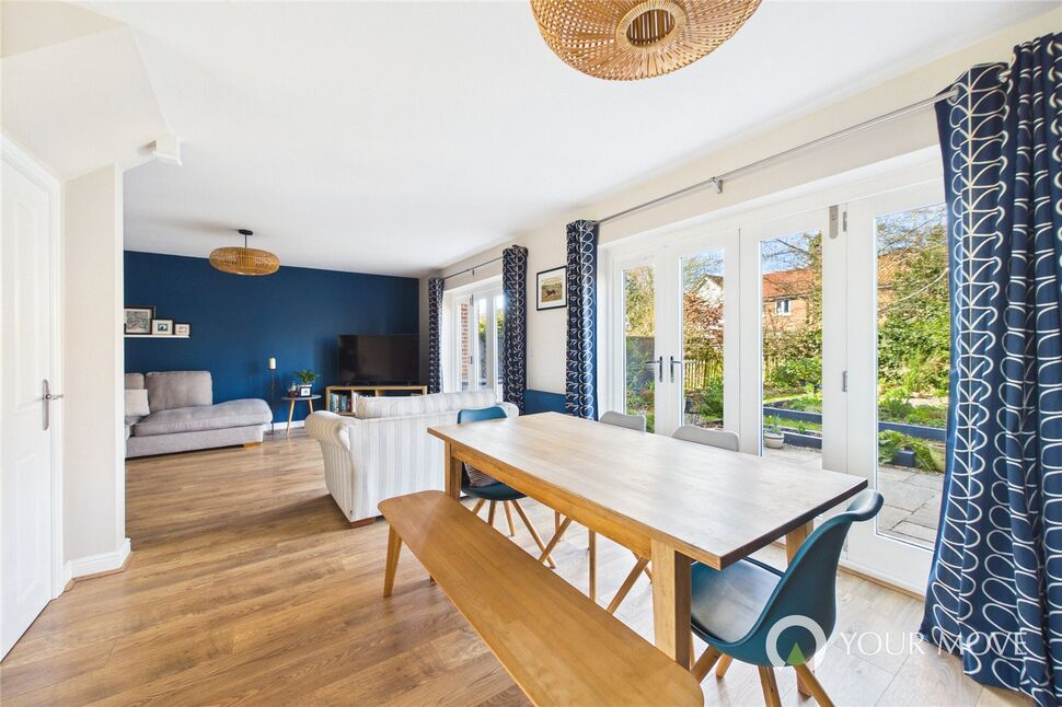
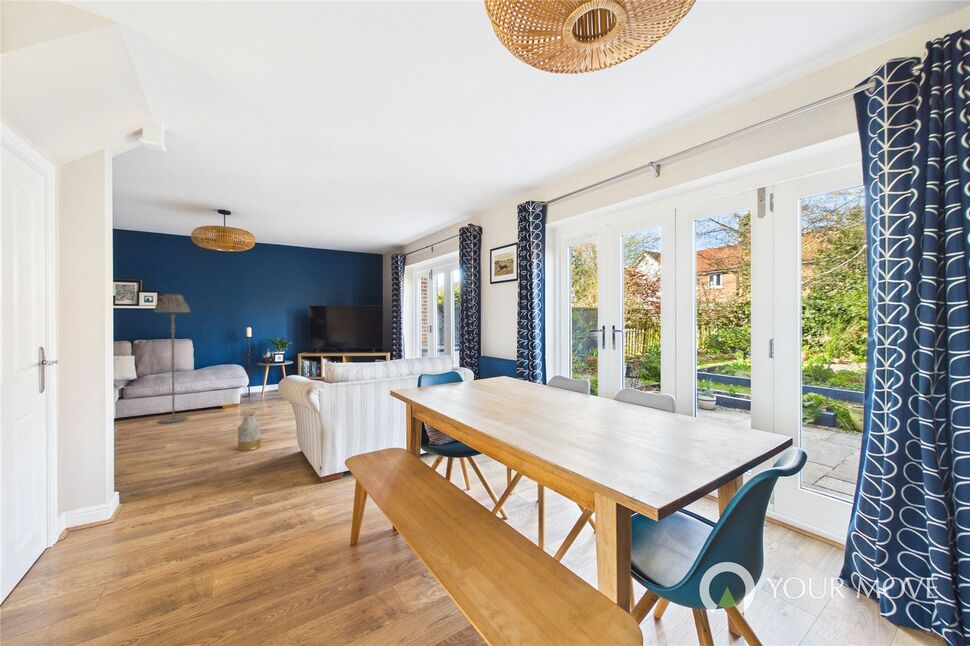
+ floor lamp [153,293,191,424]
+ vase [237,414,262,452]
